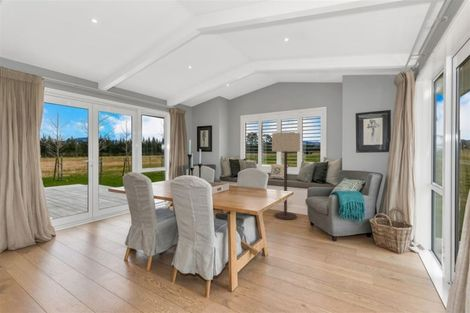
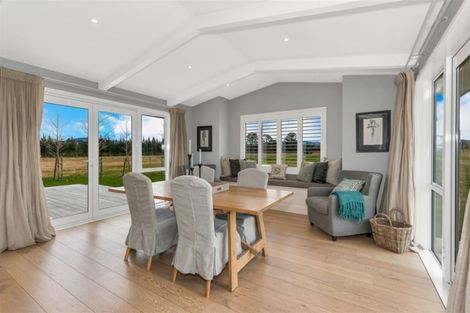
- floor lamp [271,131,301,221]
